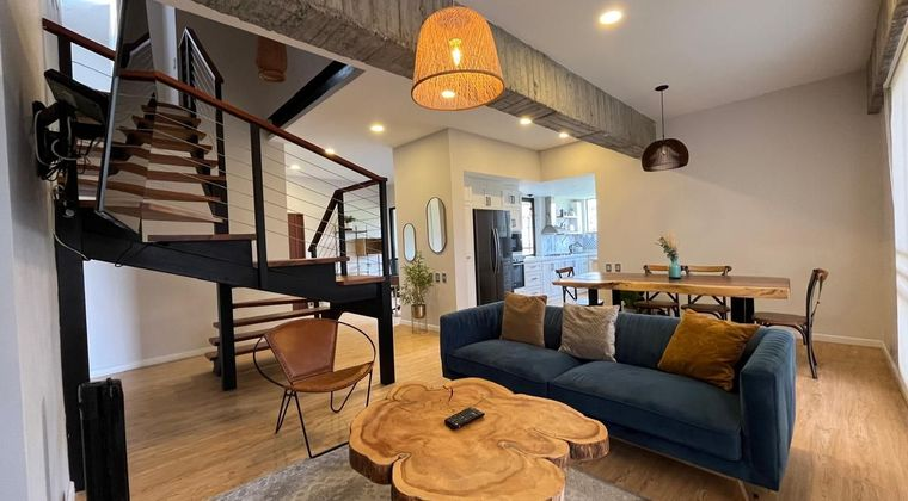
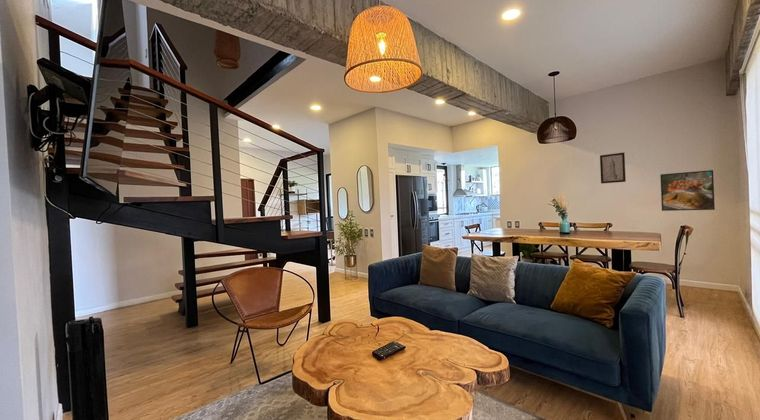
+ wall art [599,152,627,185]
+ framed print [659,169,716,212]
